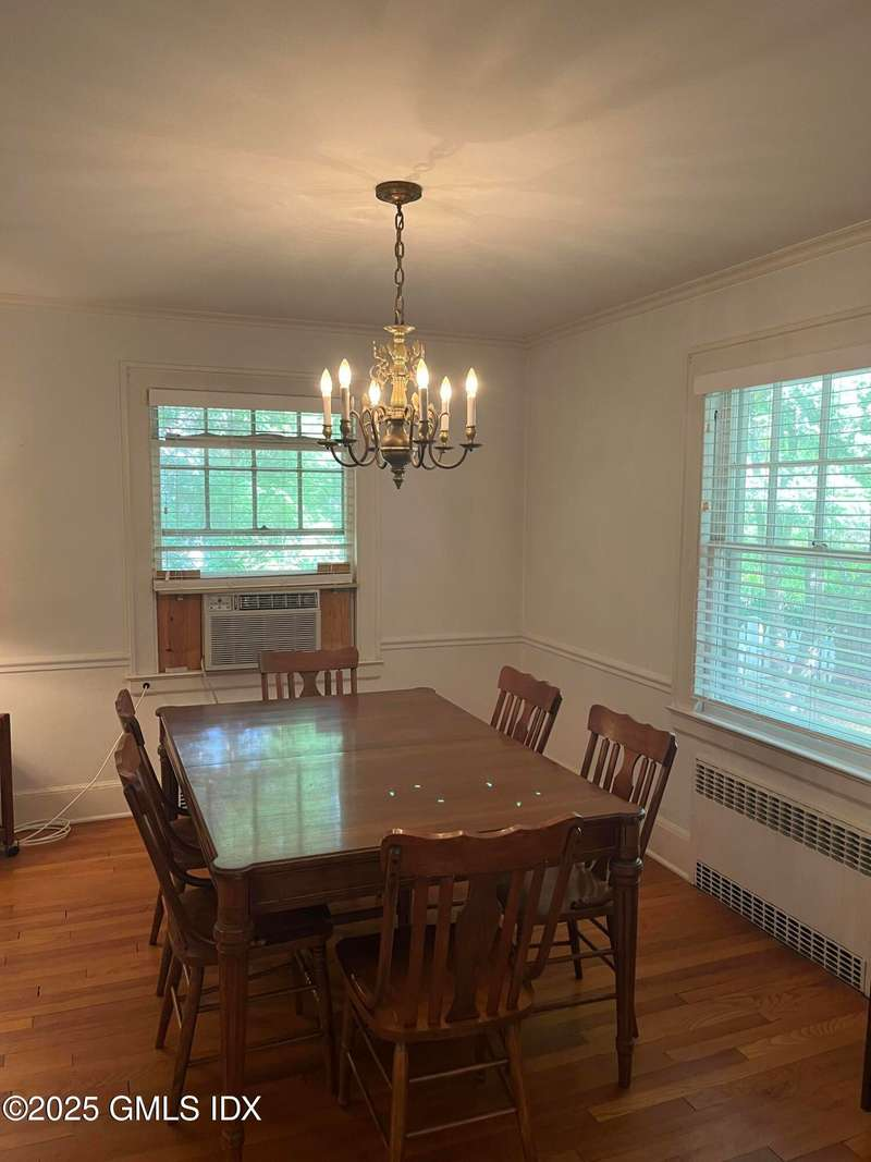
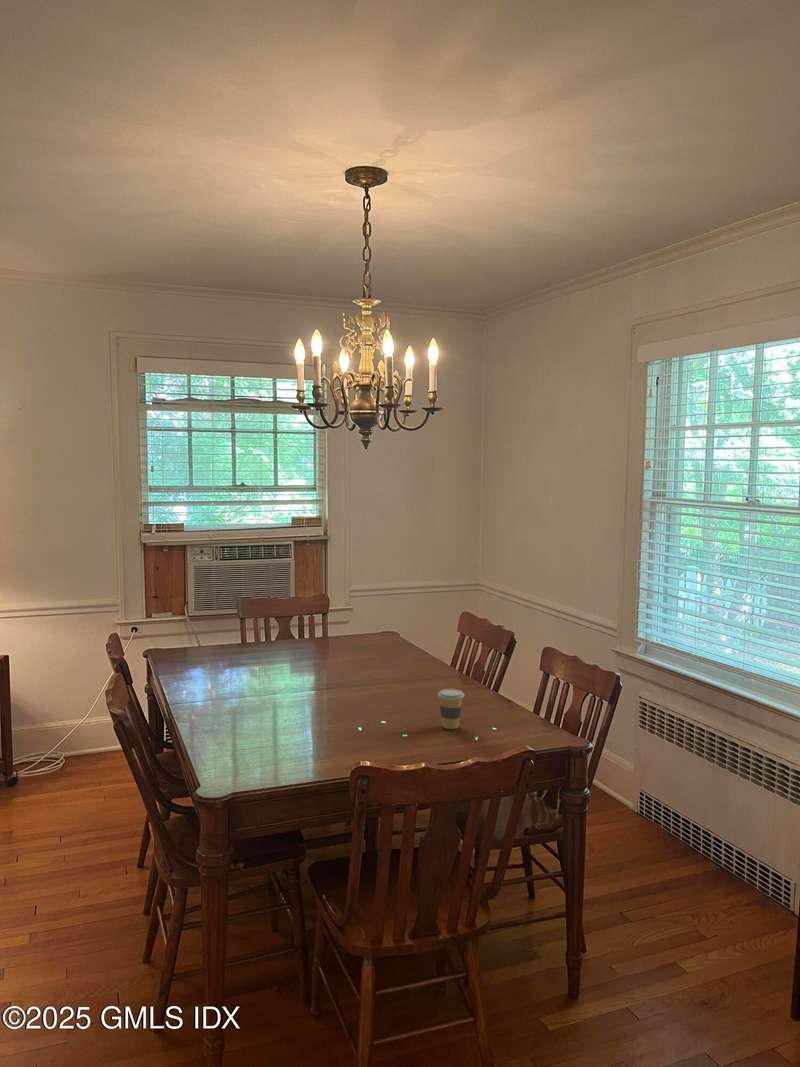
+ coffee cup [437,688,465,730]
